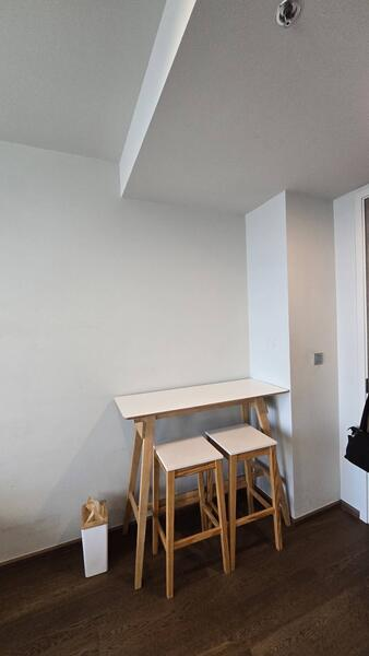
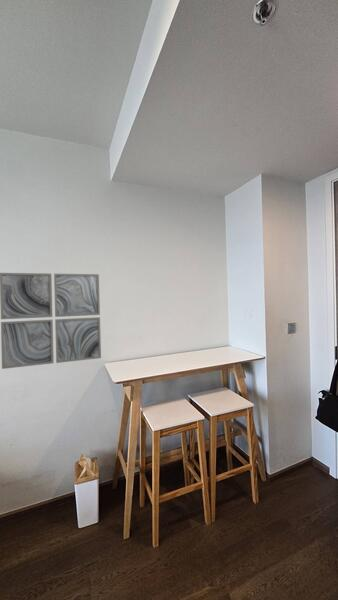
+ wall art [0,272,102,370]
